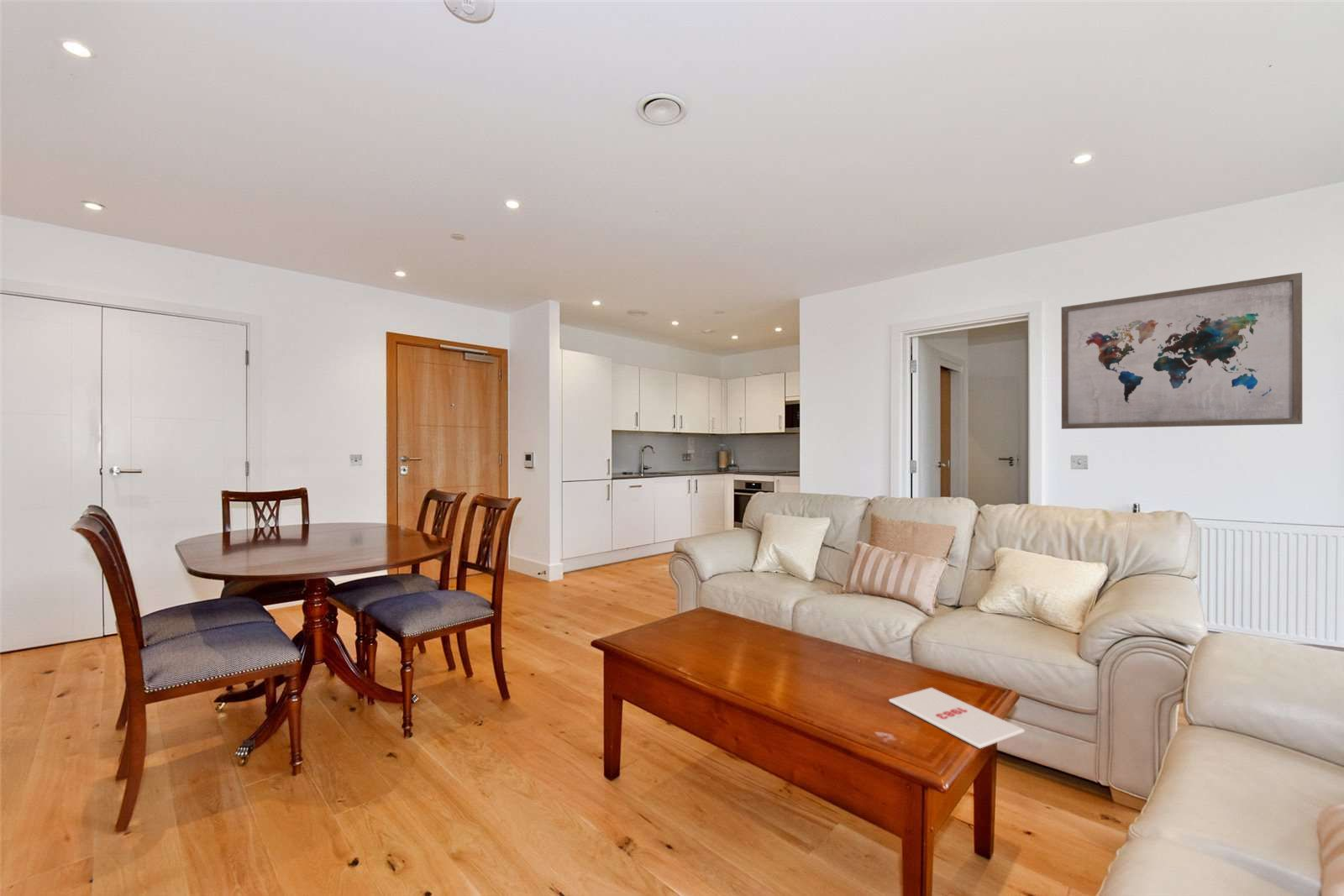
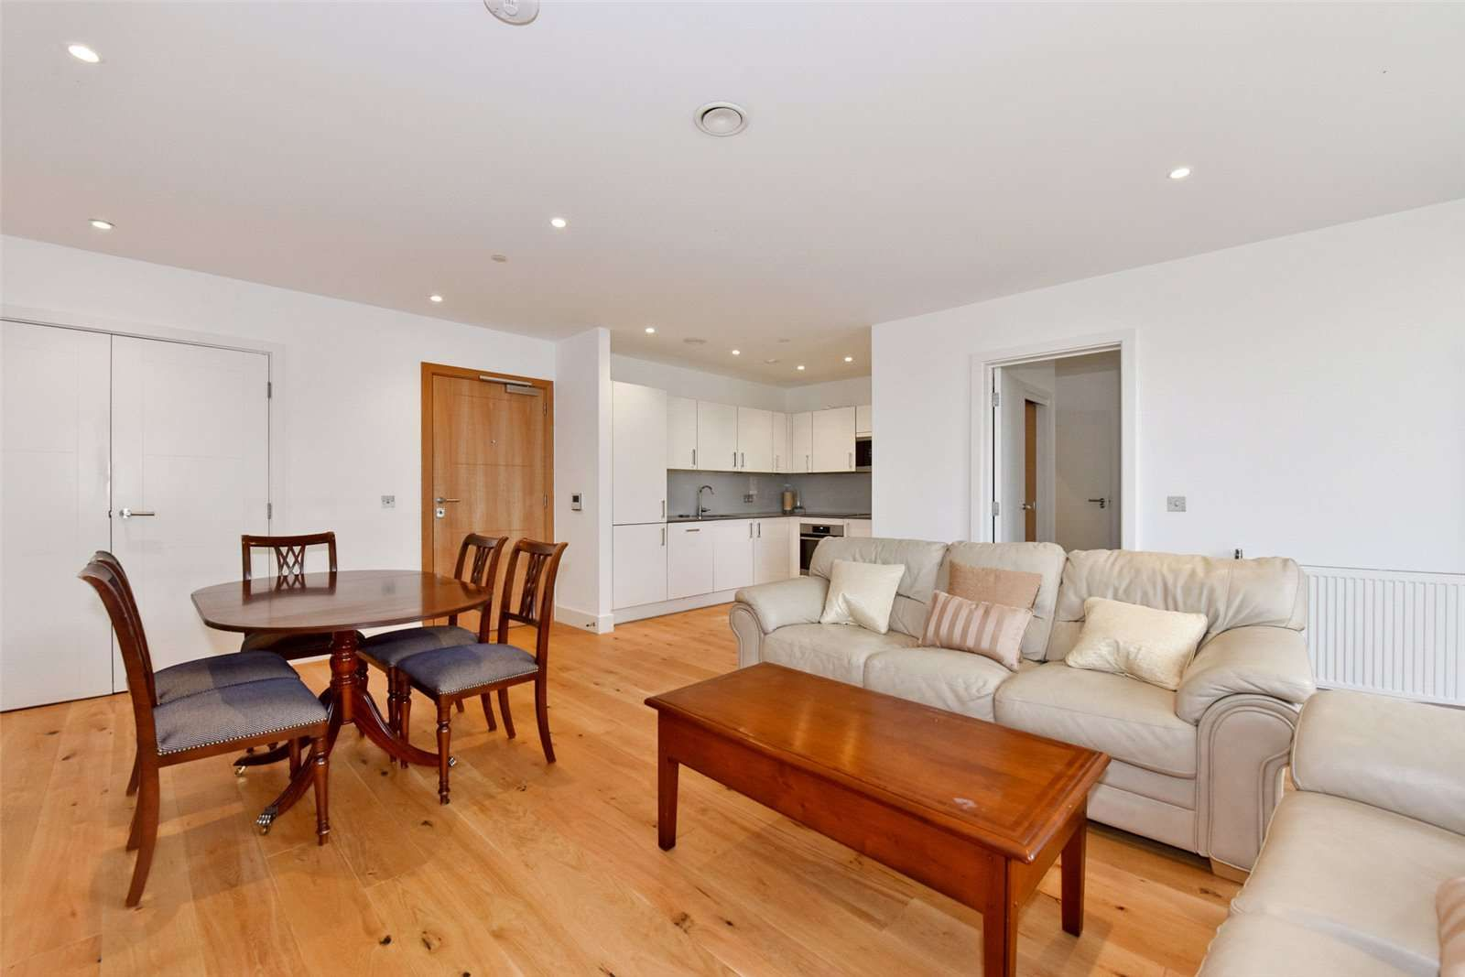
- wall art [1061,272,1303,430]
- magazine [888,687,1026,749]
